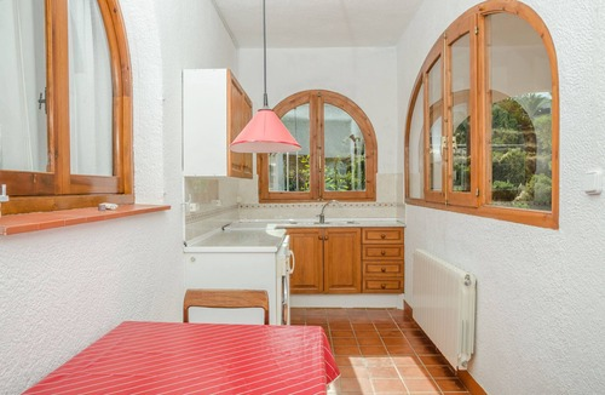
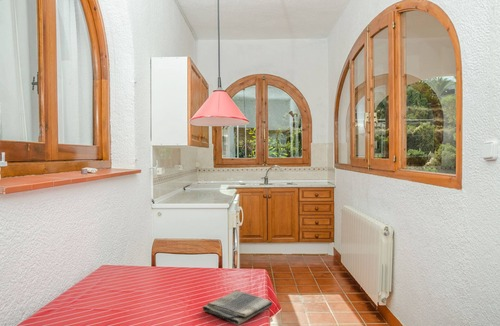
+ dish towel [202,289,274,326]
